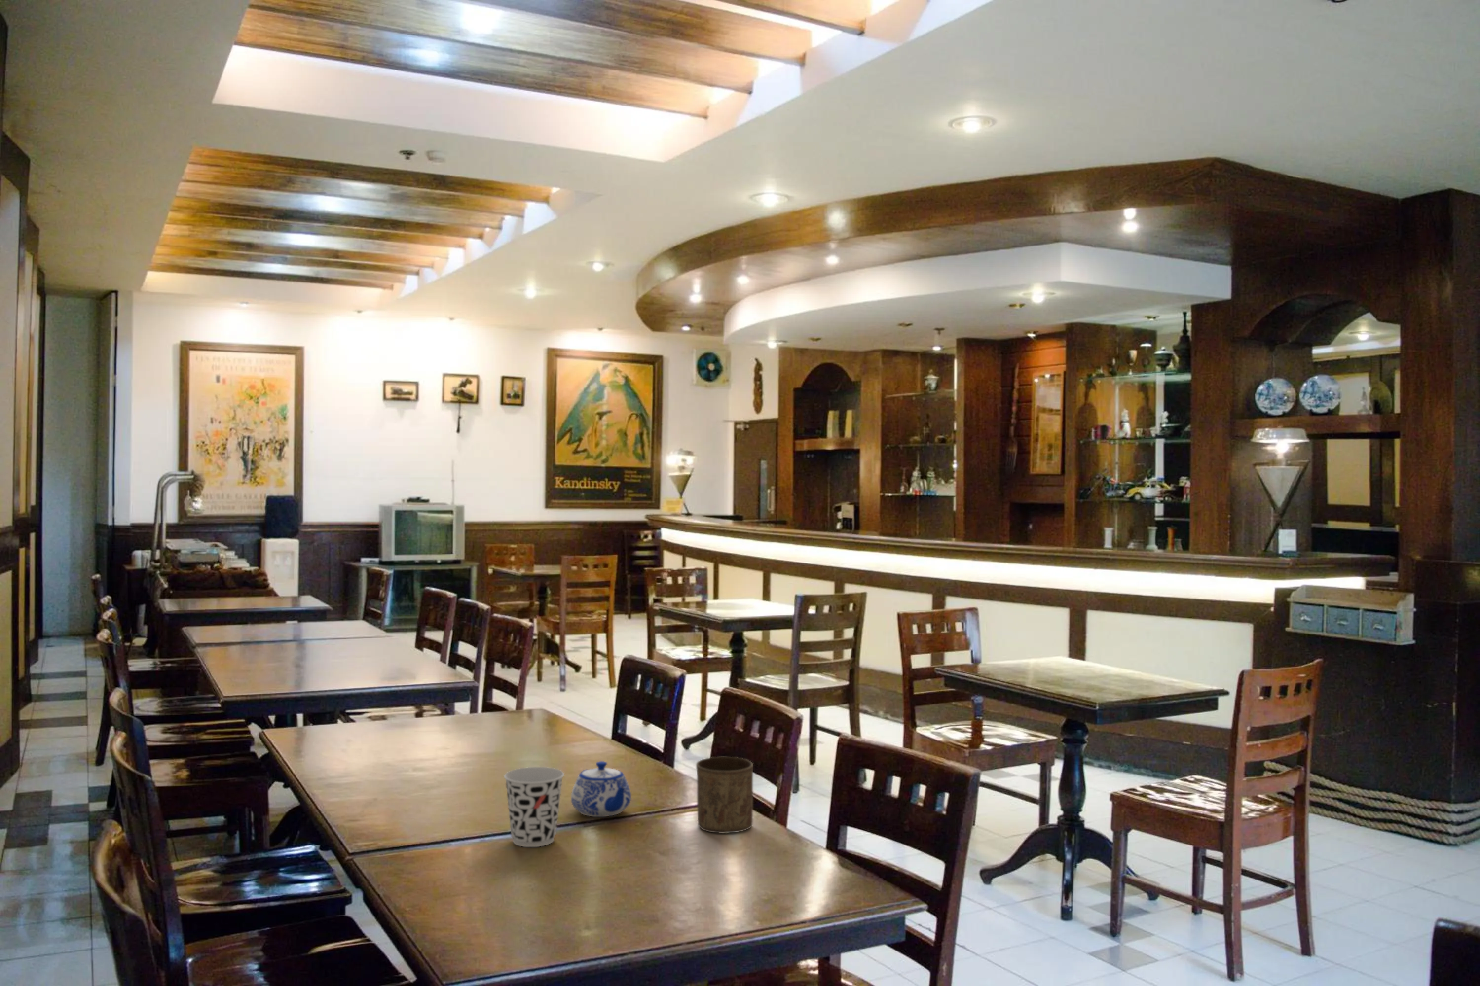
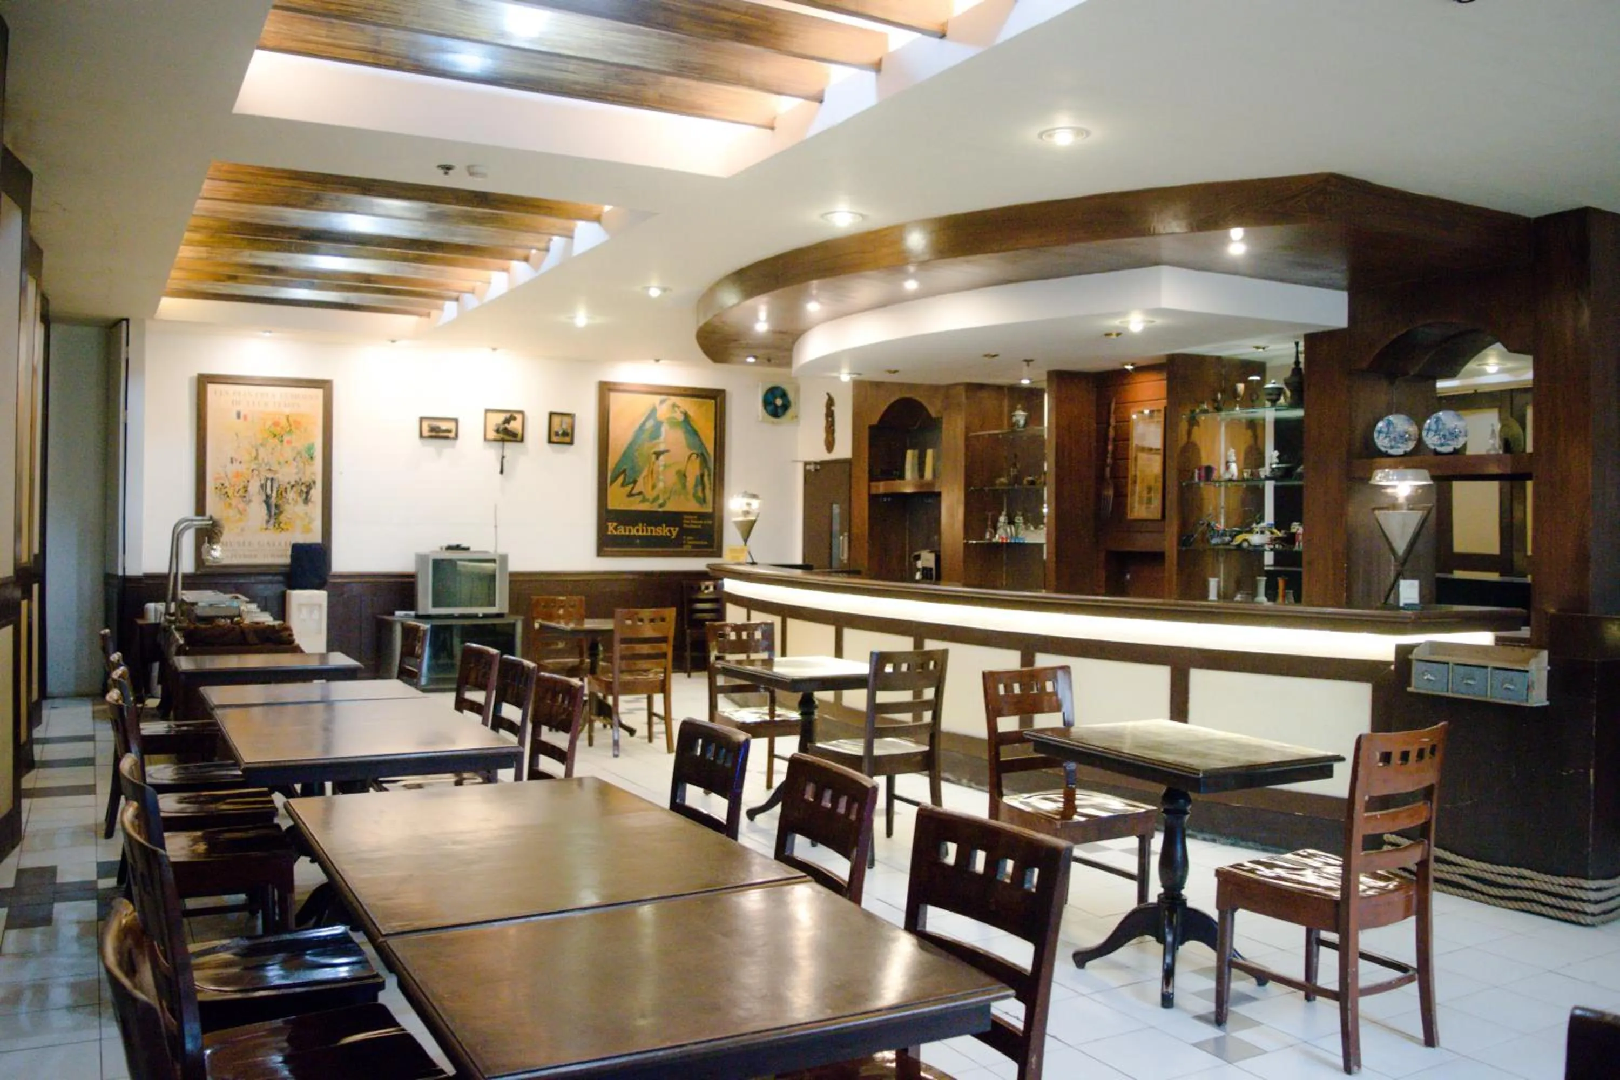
- cup [696,756,754,834]
- cup [503,767,565,847]
- teapot [570,760,631,818]
